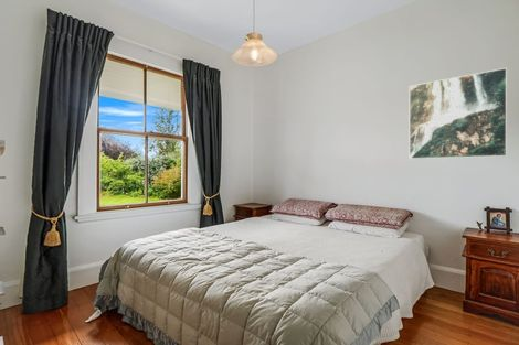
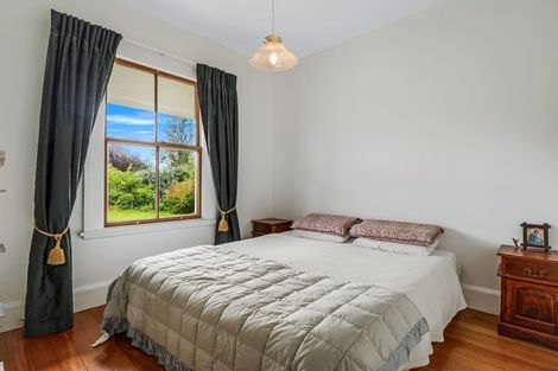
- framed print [409,67,508,160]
